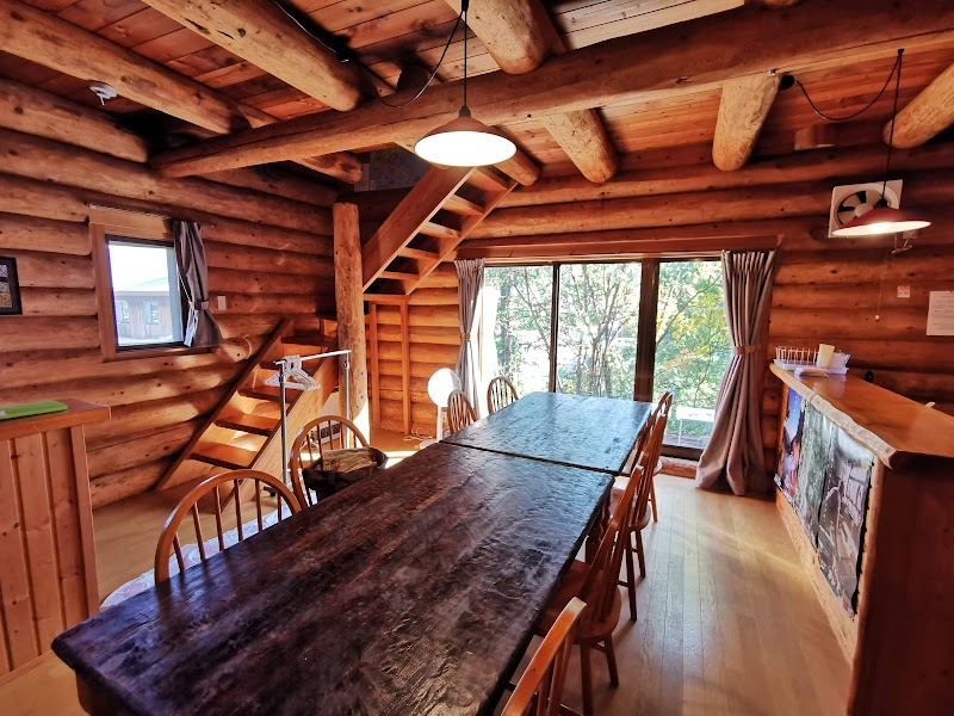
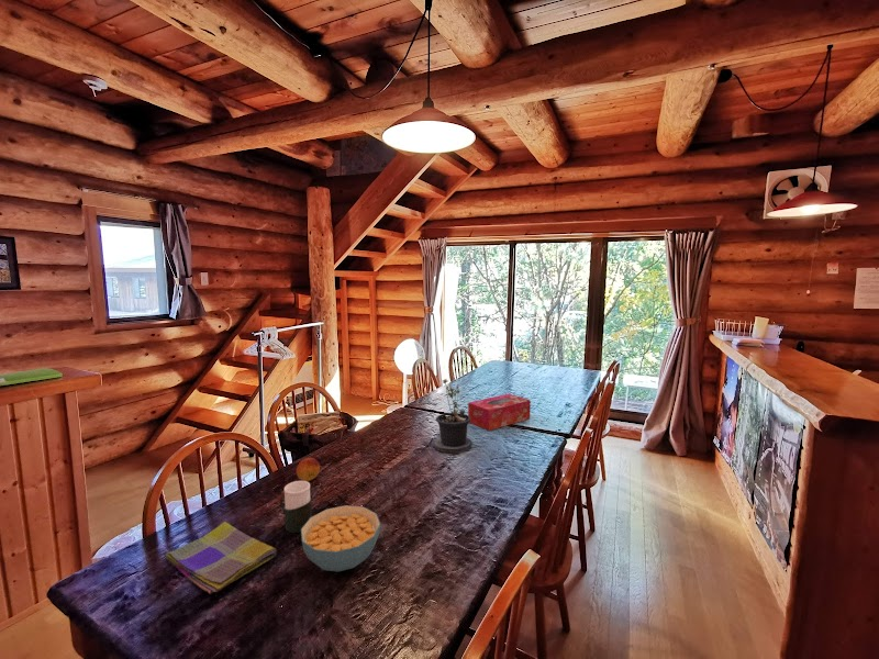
+ cereal bowl [300,504,381,572]
+ tissue box [467,392,532,432]
+ fruit [296,457,321,482]
+ potted plant [423,378,474,455]
+ dish towel [165,521,278,595]
+ cup [279,480,313,534]
